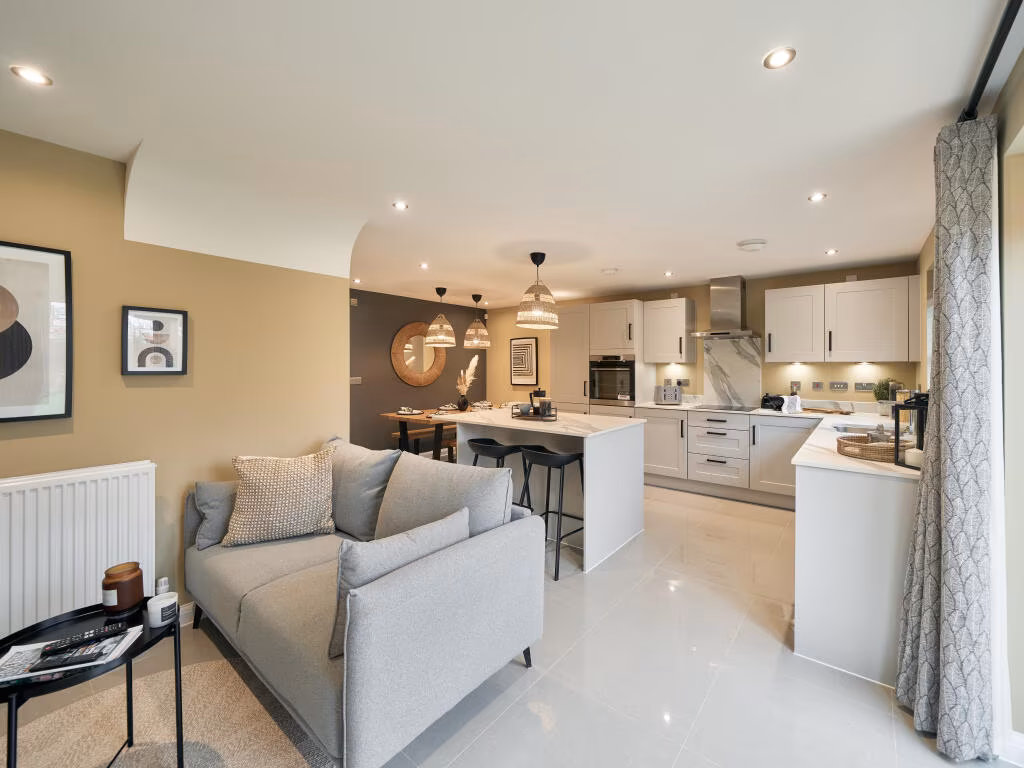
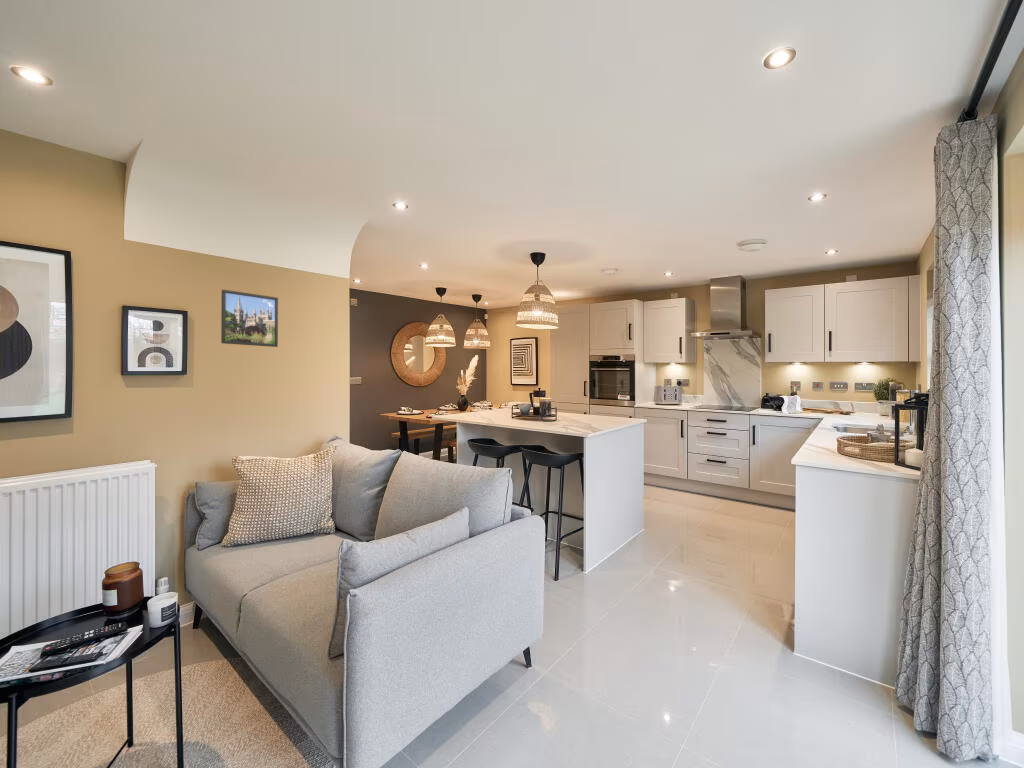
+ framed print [220,289,279,348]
